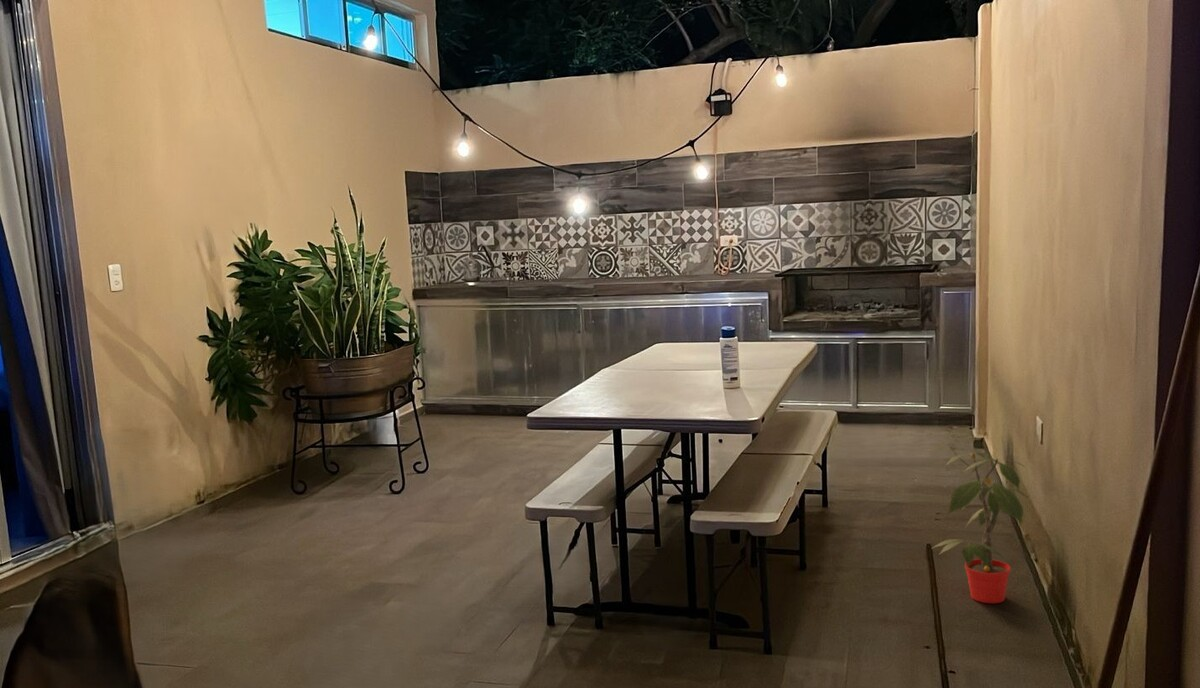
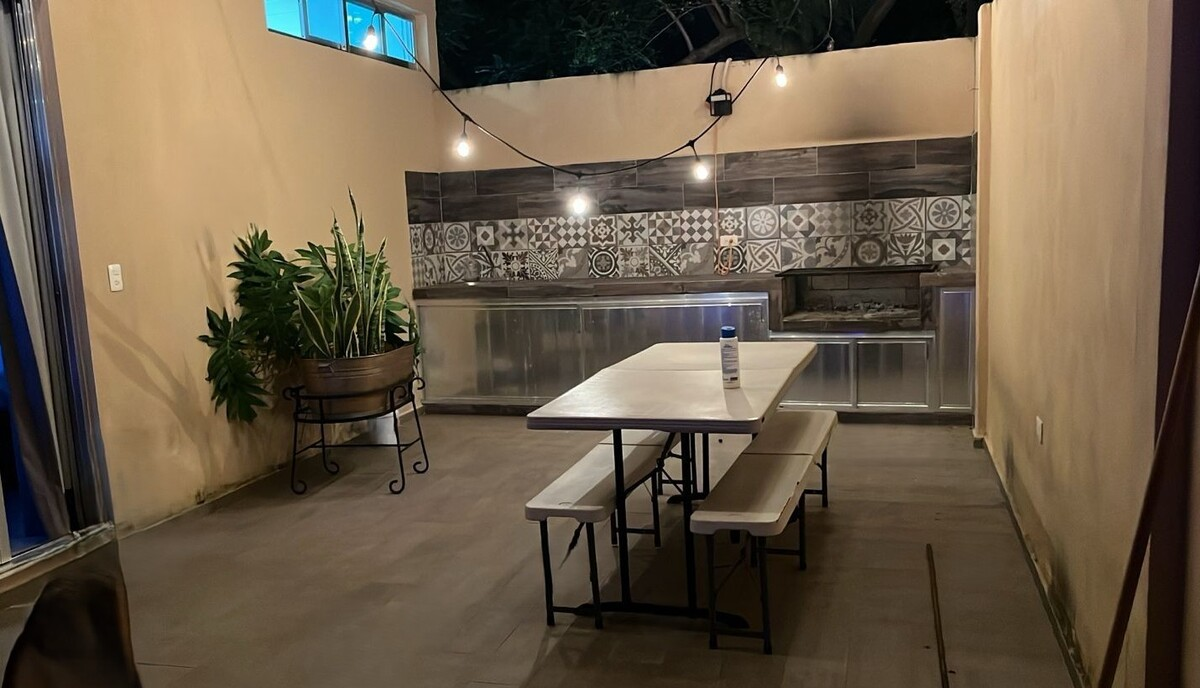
- potted plant [925,445,1027,604]
